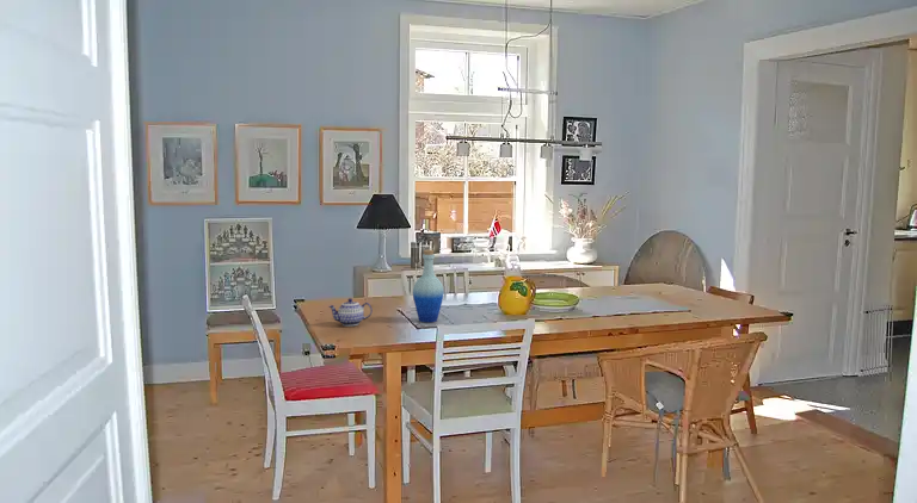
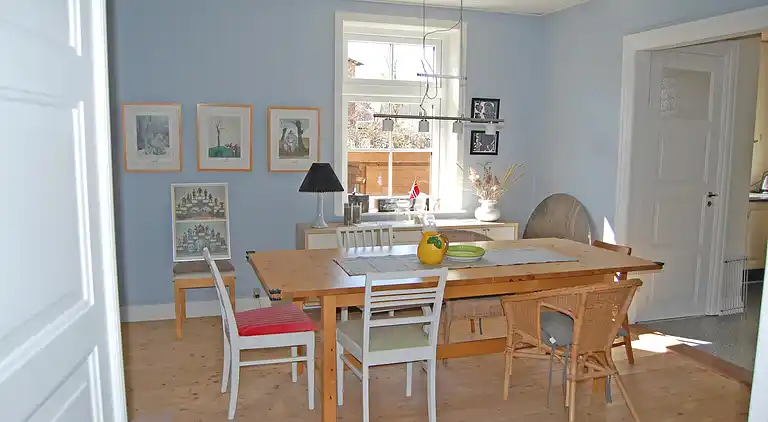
- teapot [327,297,374,327]
- bottle [412,249,445,323]
